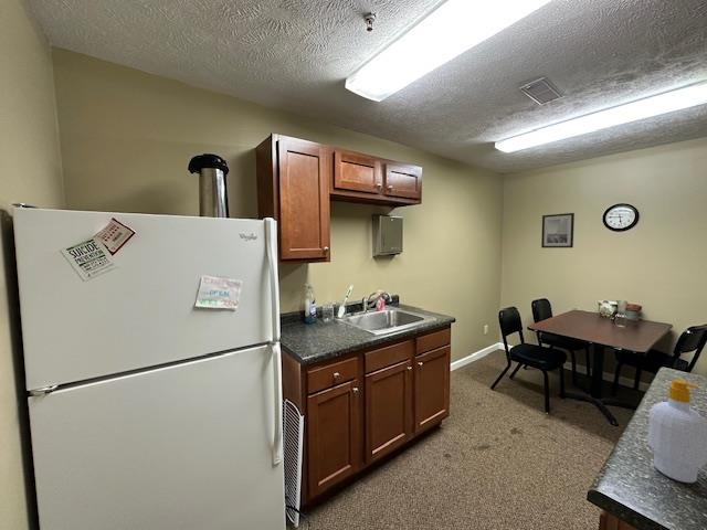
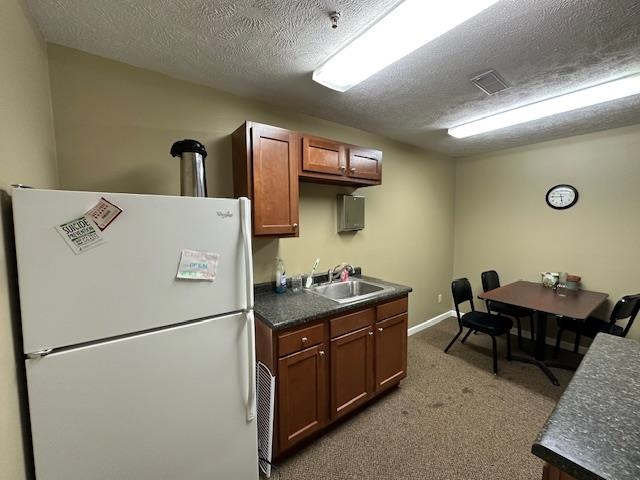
- soap bottle [646,379,707,484]
- wall art [540,212,576,248]
